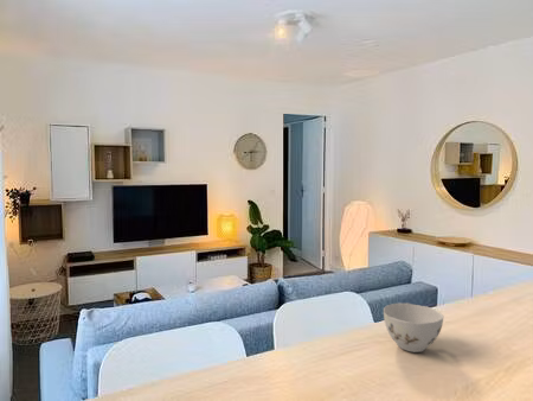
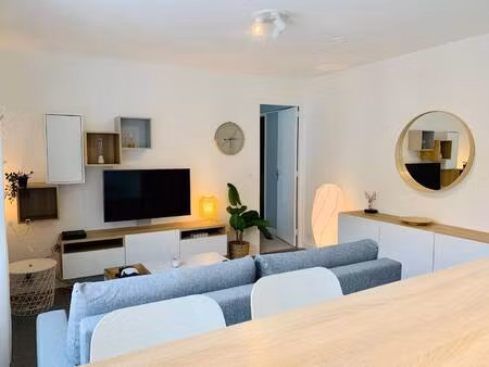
- teacup [383,303,444,354]
